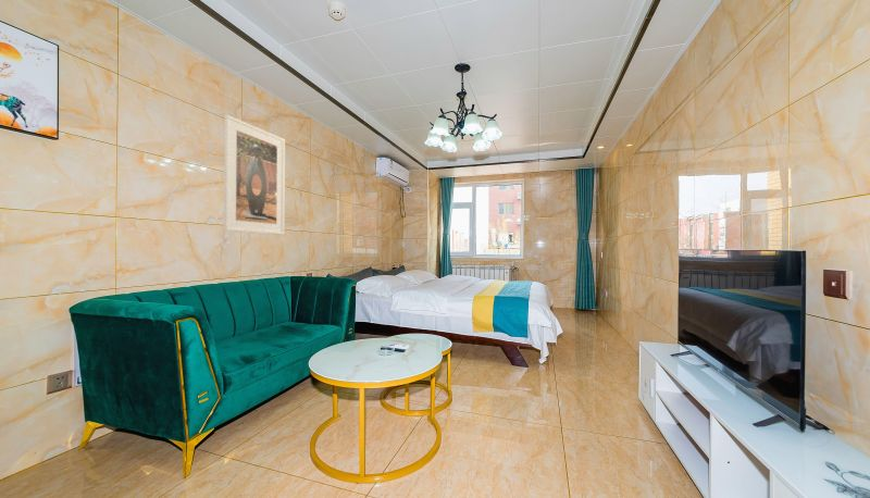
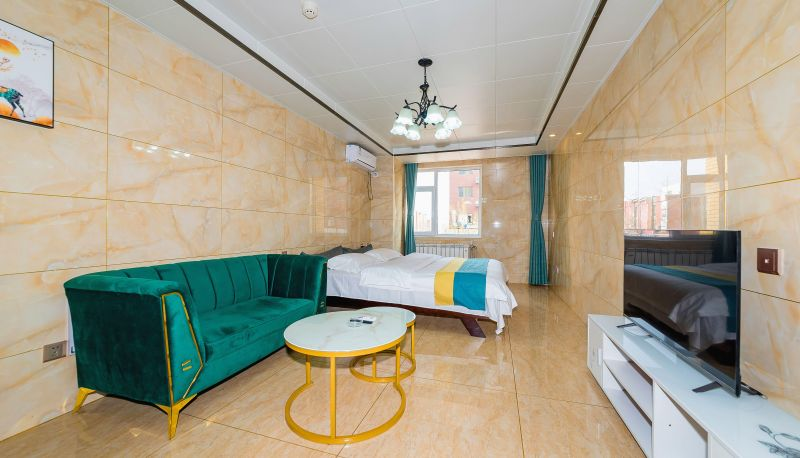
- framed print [223,113,286,236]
